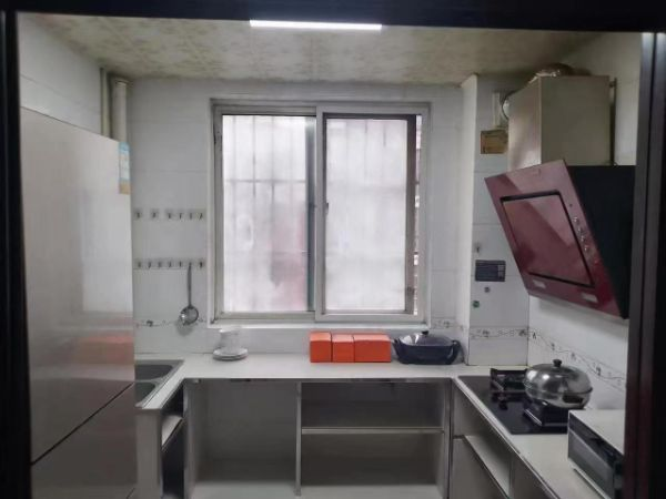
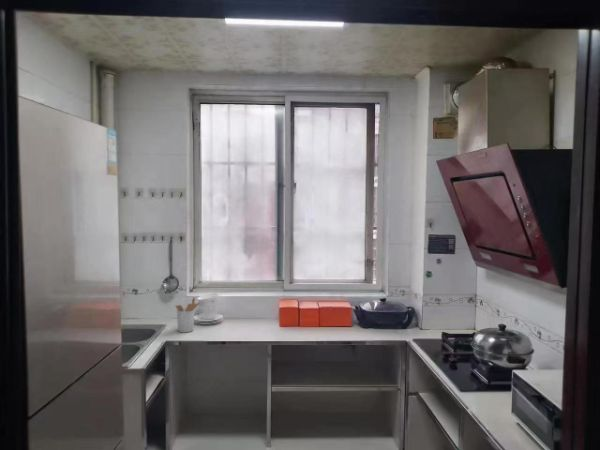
+ utensil holder [175,296,201,333]
